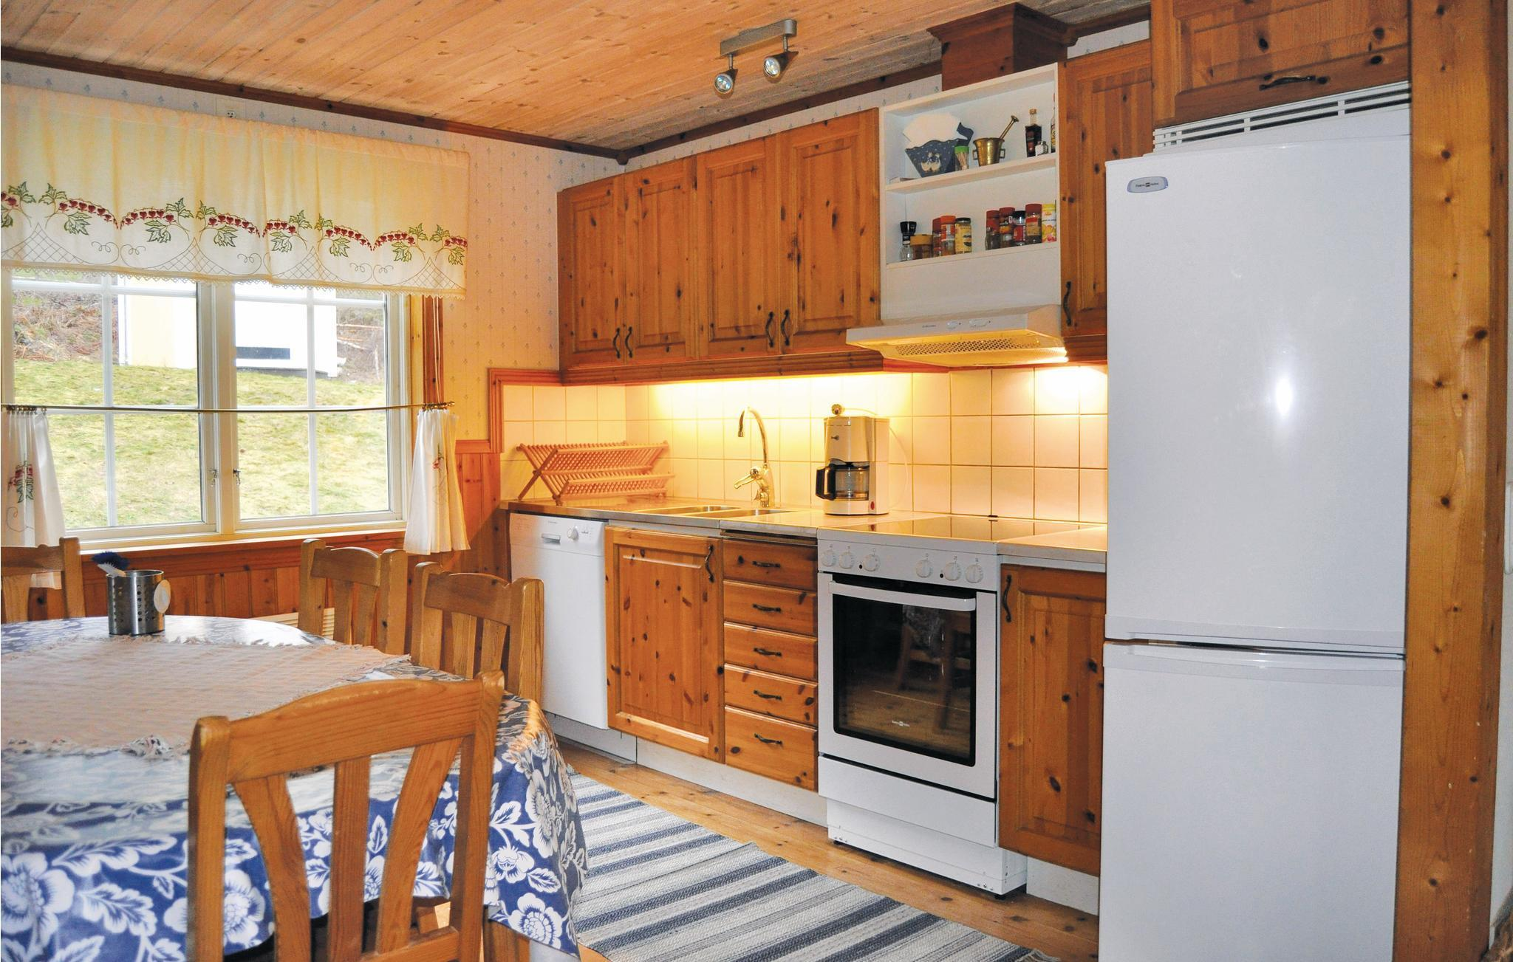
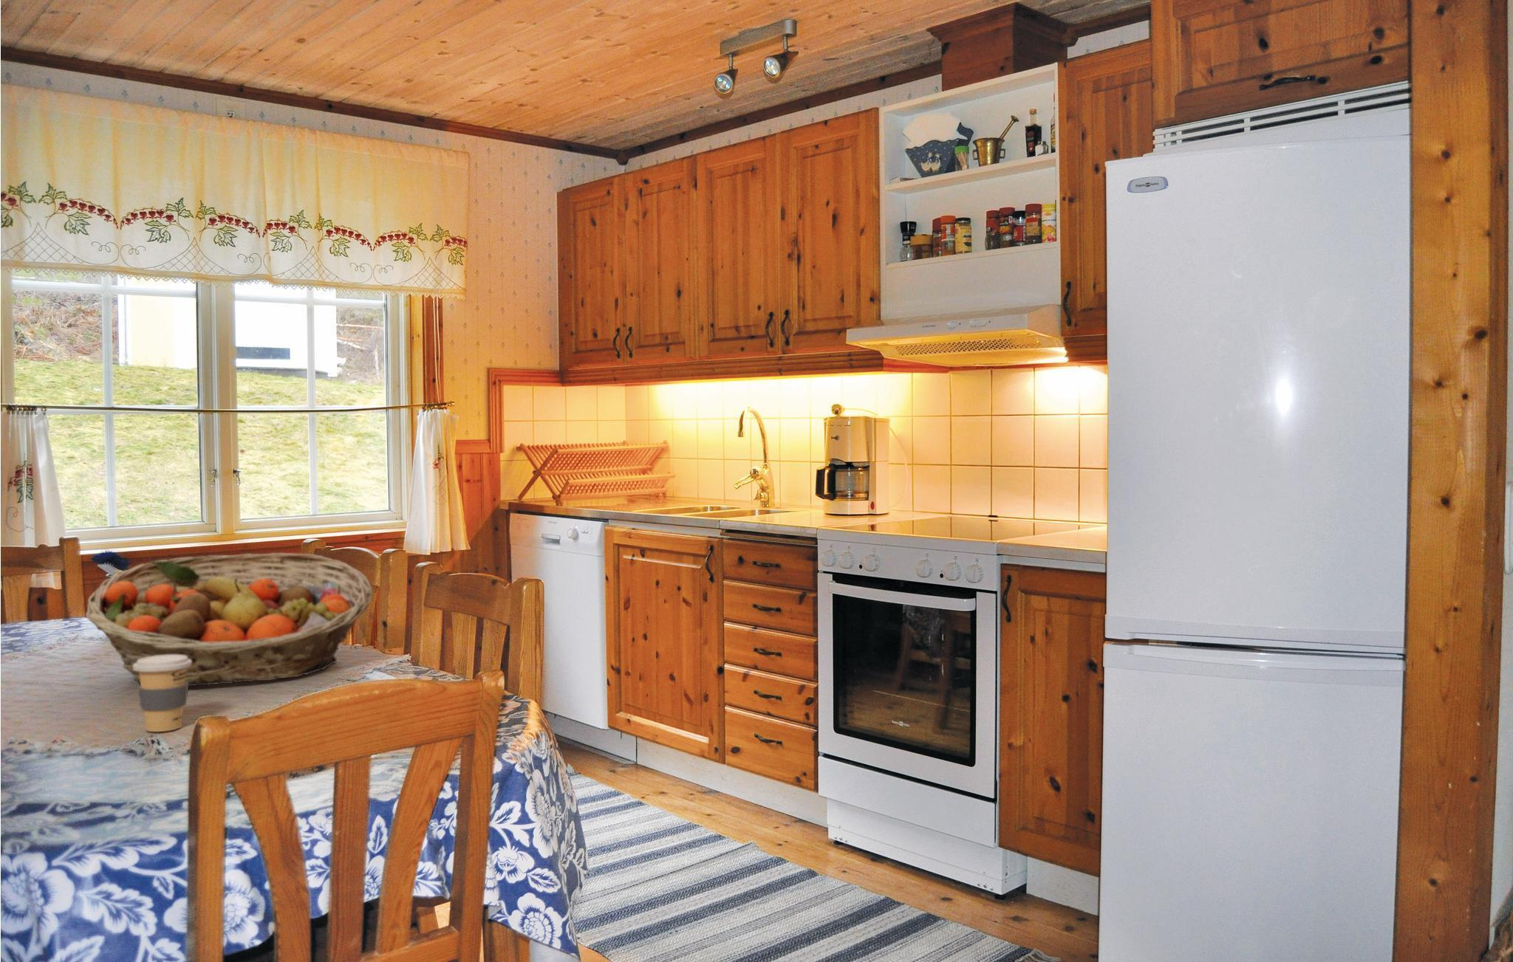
+ coffee cup [133,655,192,733]
+ fruit basket [85,552,374,687]
